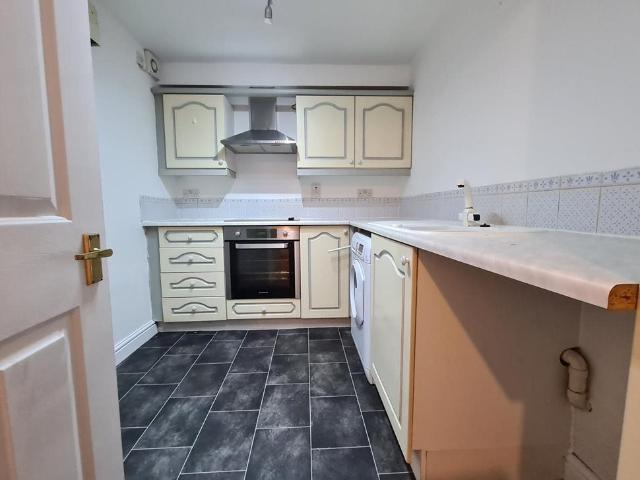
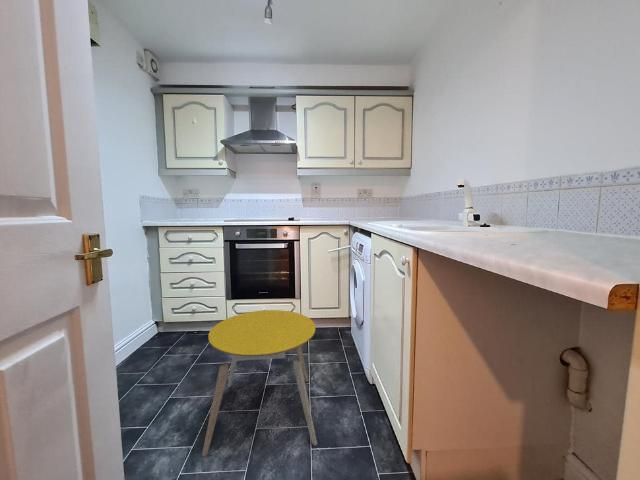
+ stool [201,309,318,458]
